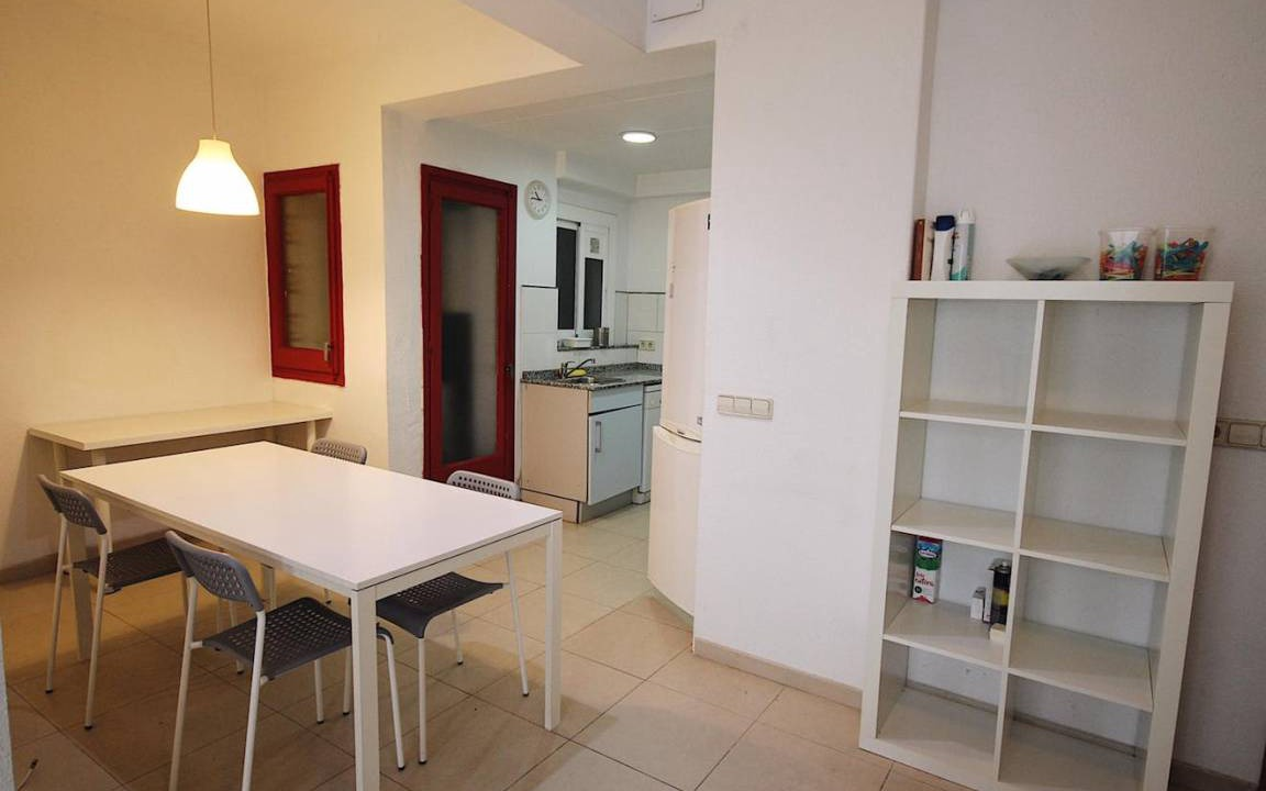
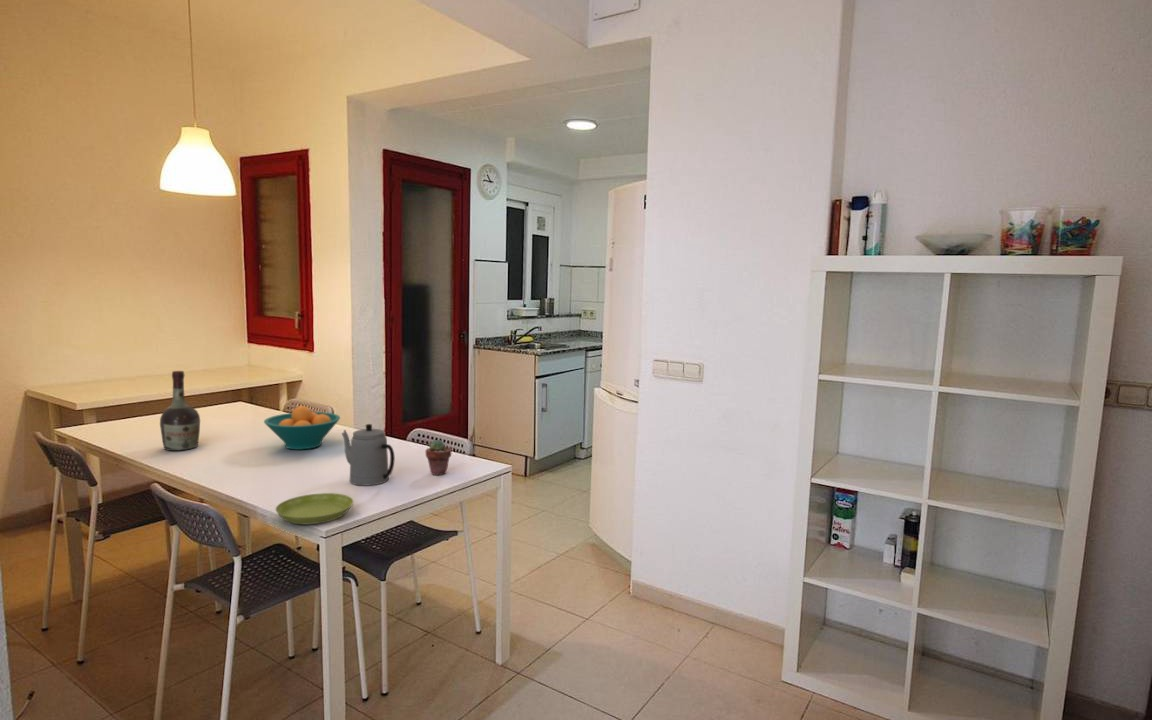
+ fruit bowl [263,405,341,451]
+ saucer [275,492,354,525]
+ teapot [341,423,396,487]
+ potted succulent [425,439,453,476]
+ cognac bottle [159,370,201,452]
